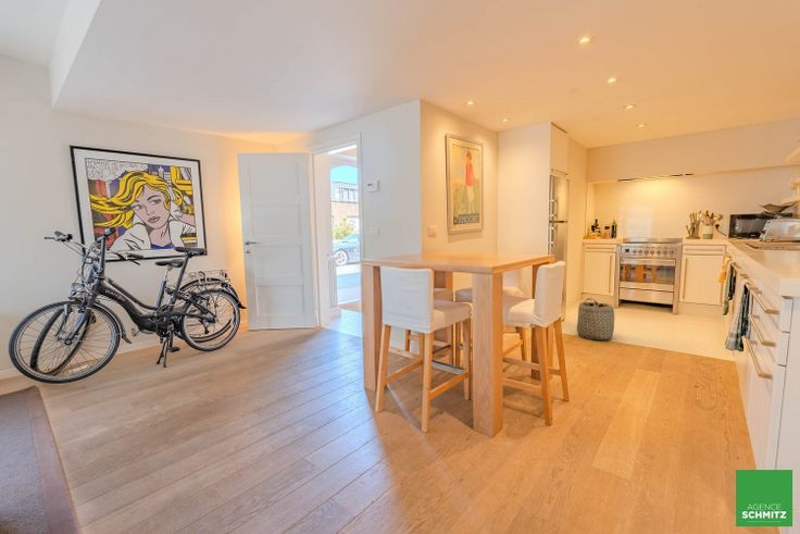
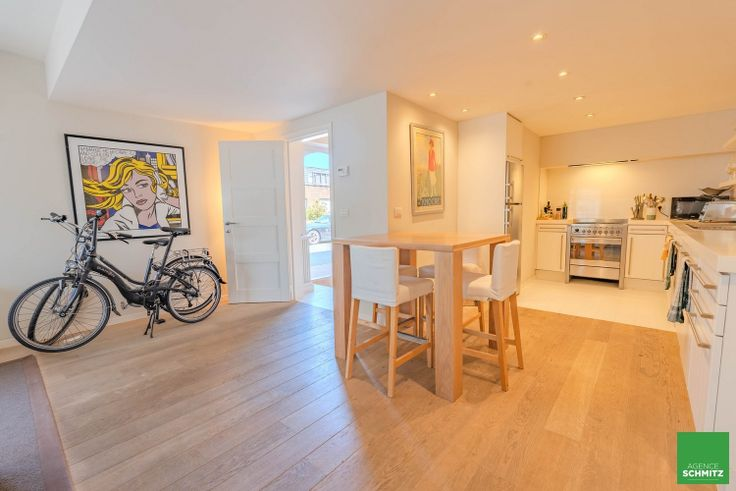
- basket [576,297,615,341]
